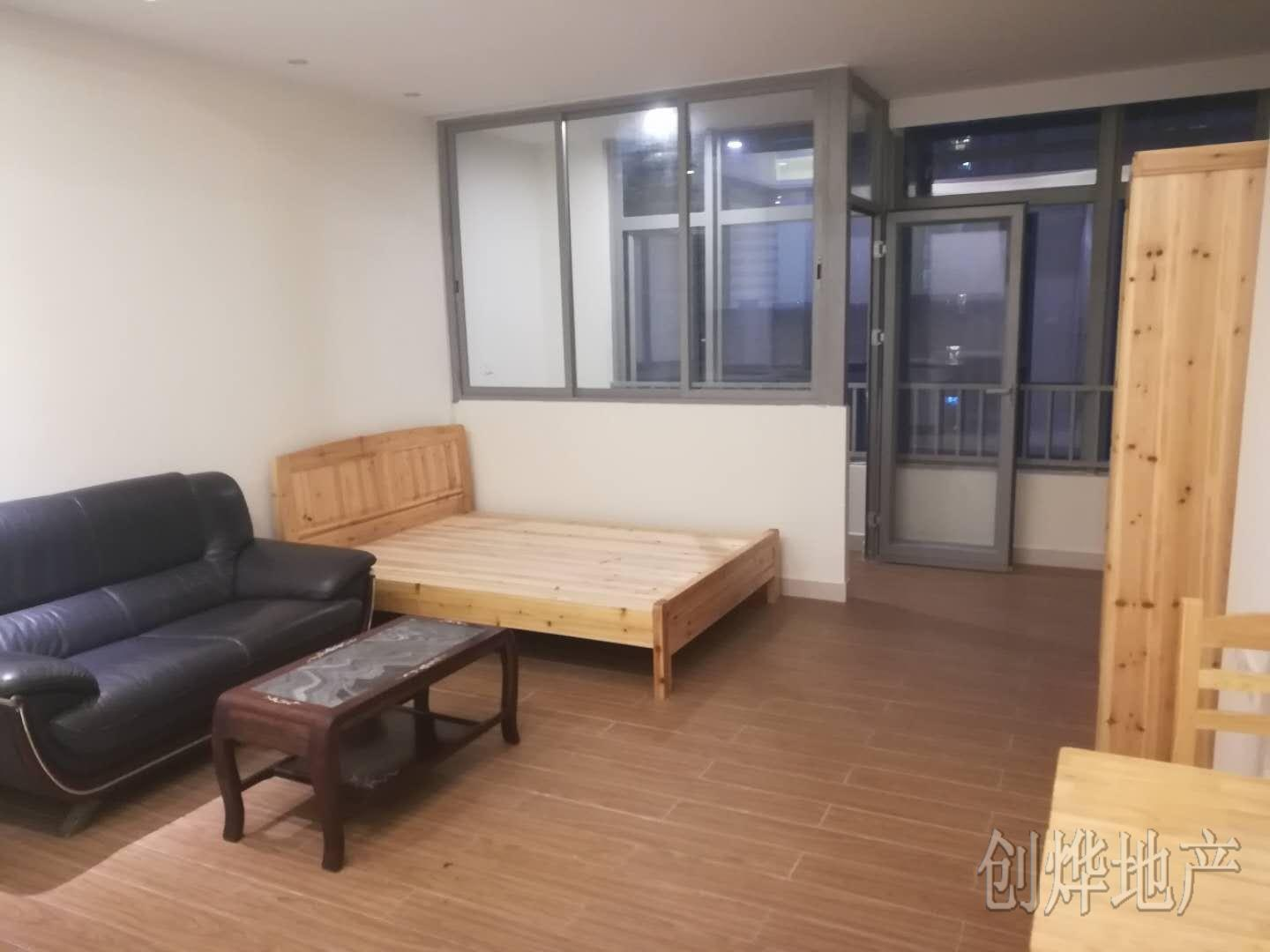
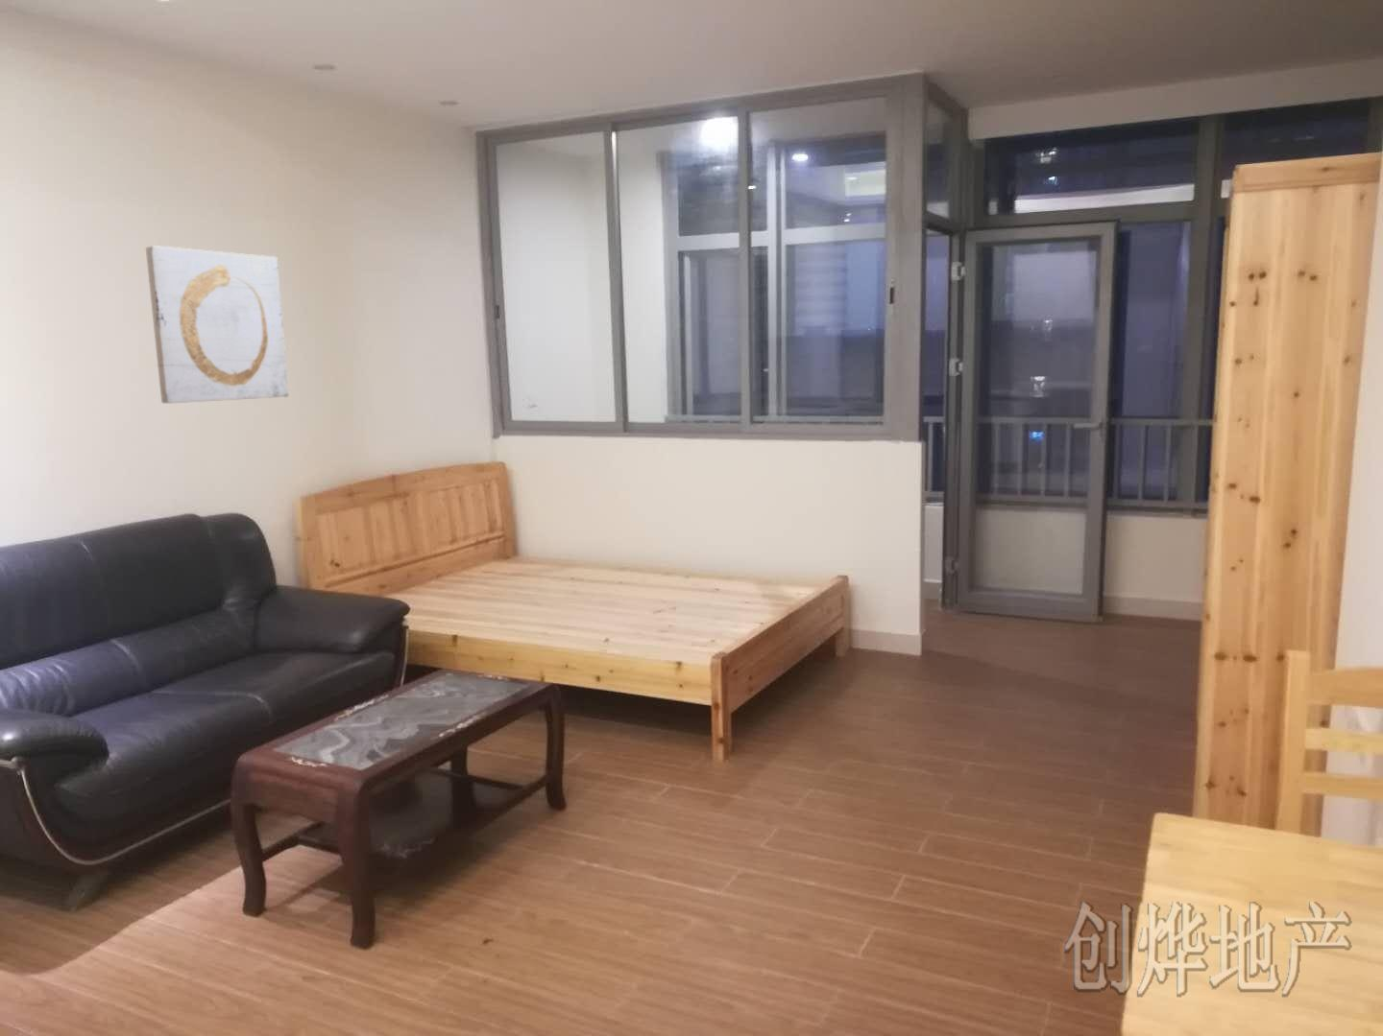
+ wall art [145,245,289,404]
